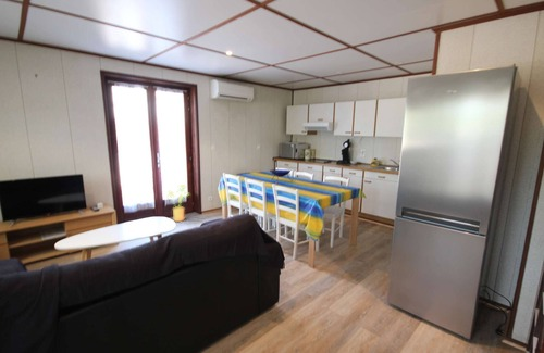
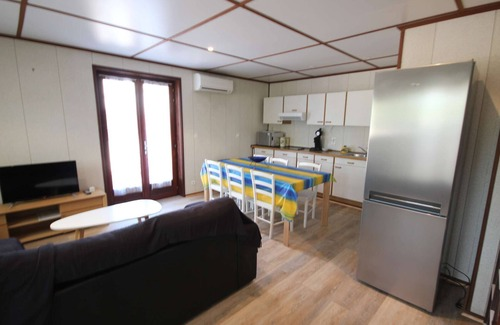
- house plant [165,184,191,223]
